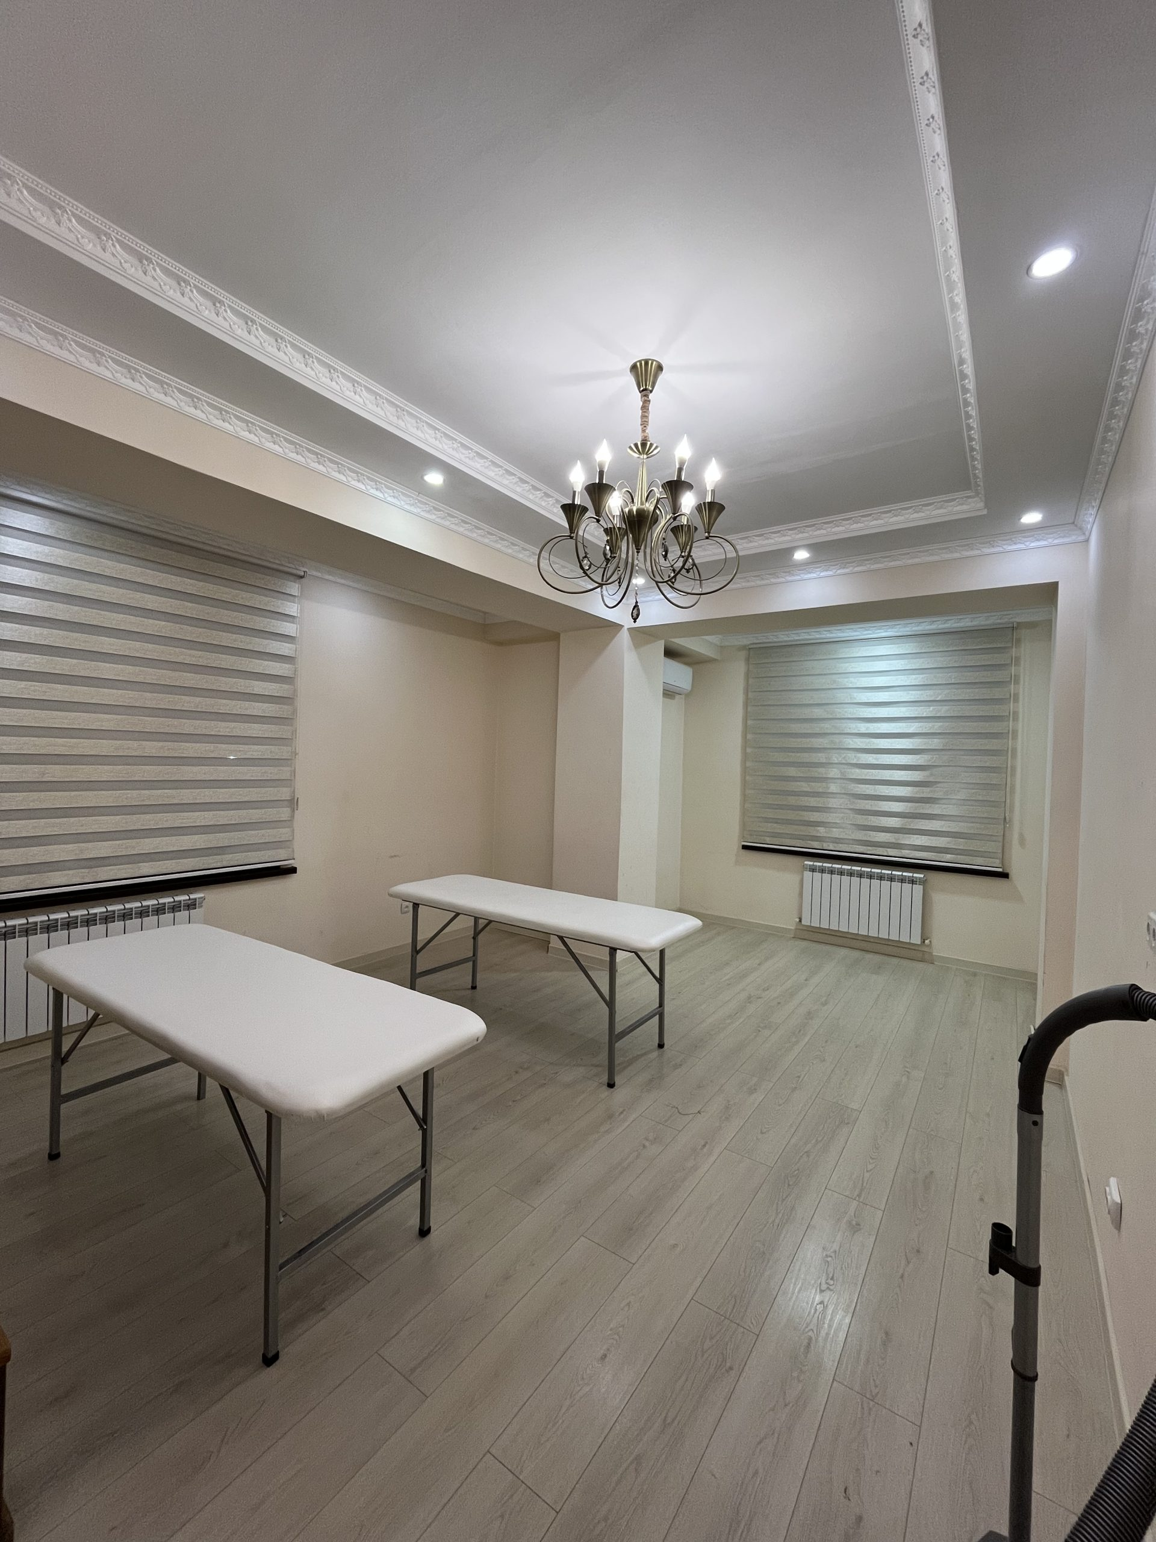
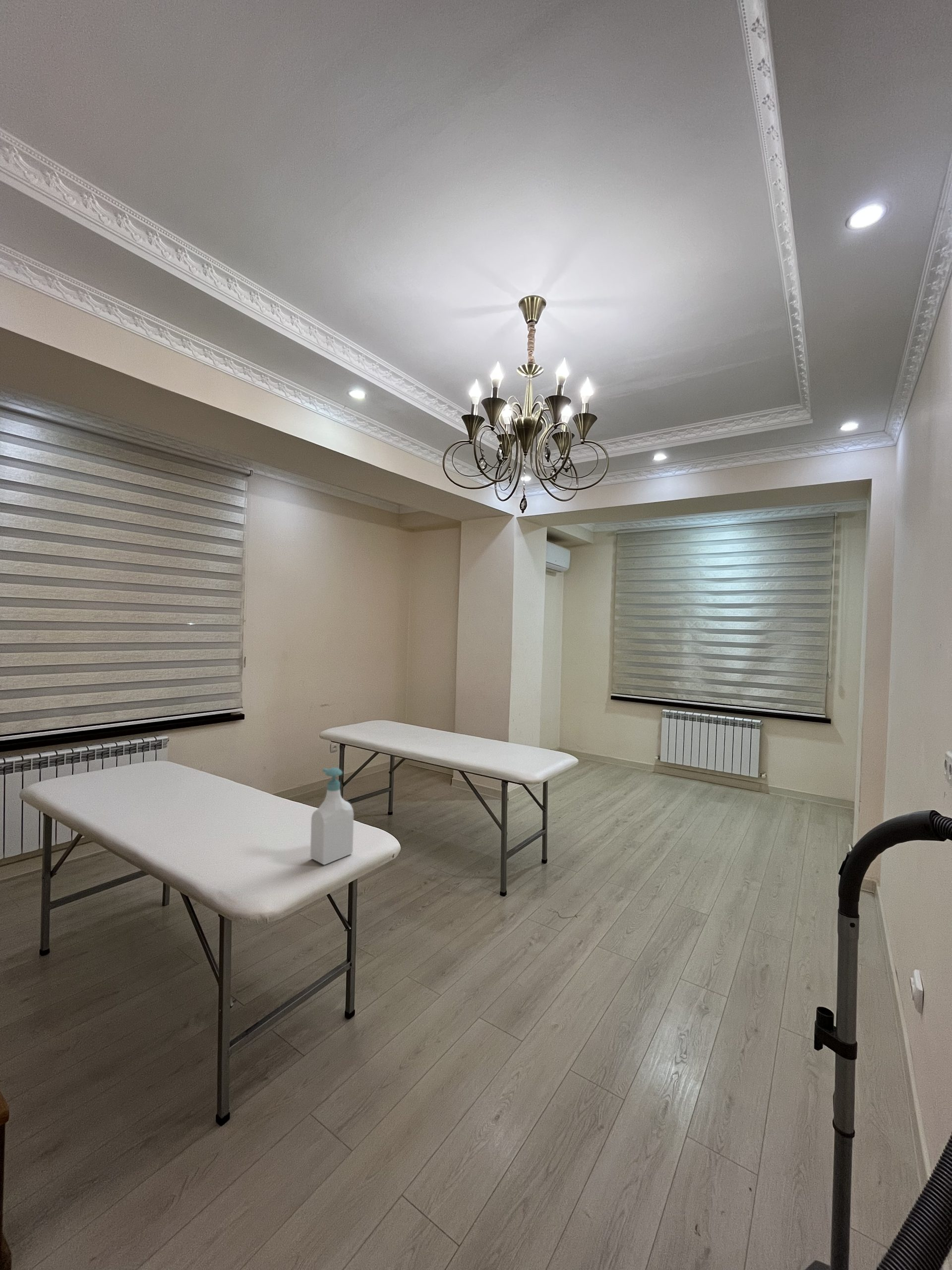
+ soap bottle [310,767,355,865]
